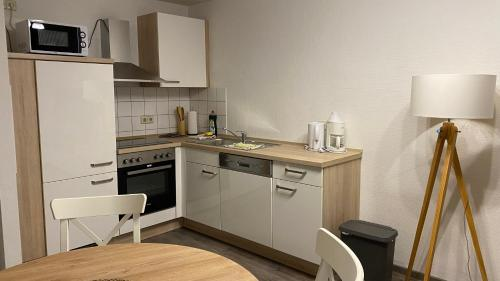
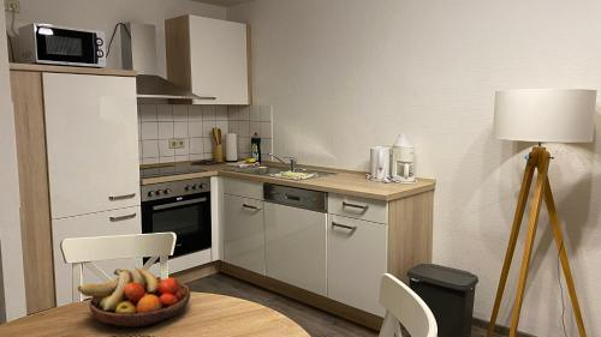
+ fruit bowl [77,266,191,329]
